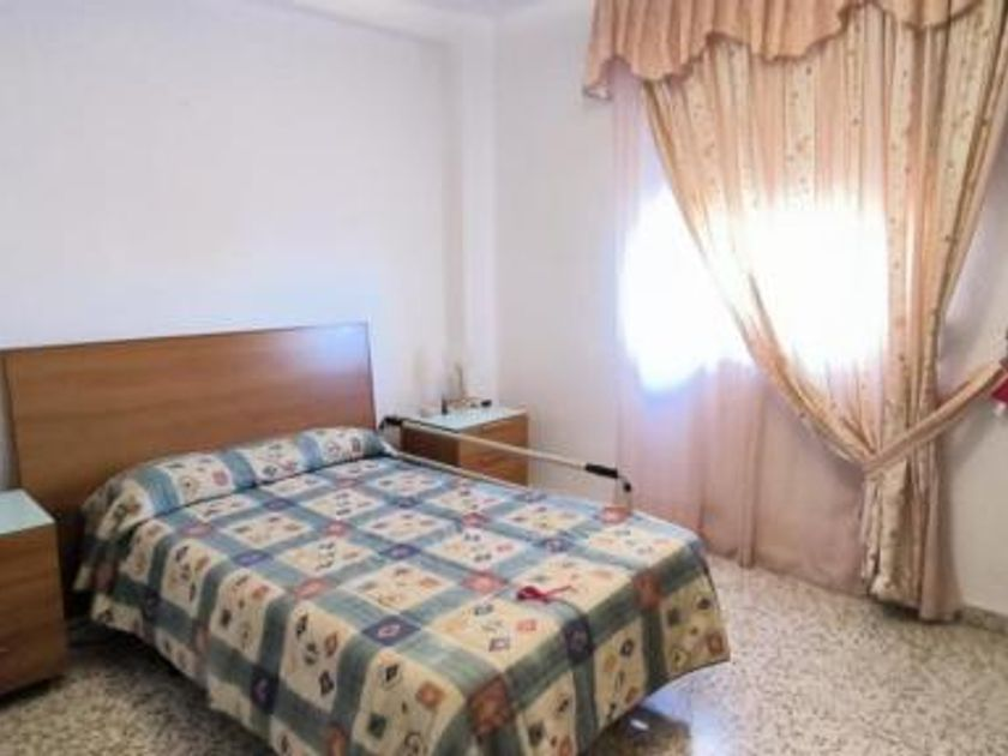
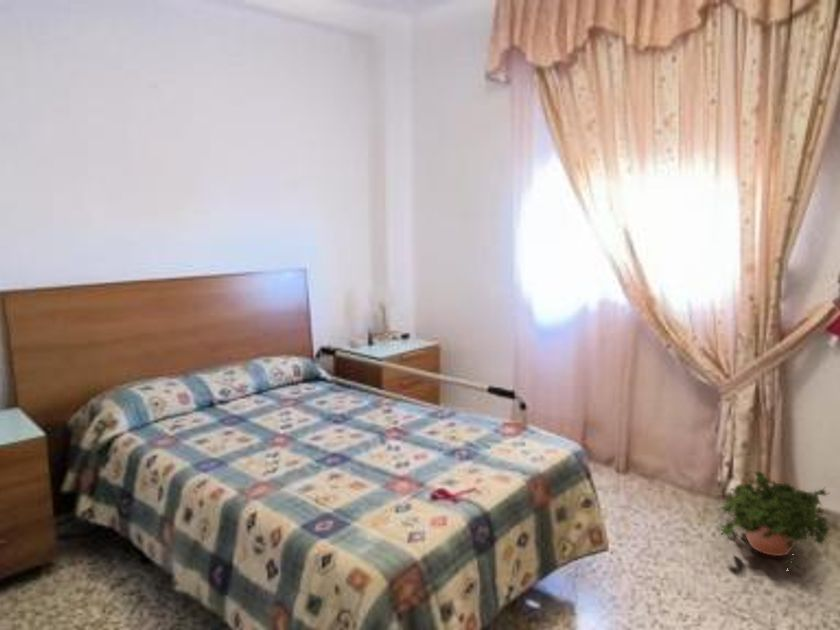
+ potted plant [716,470,833,571]
